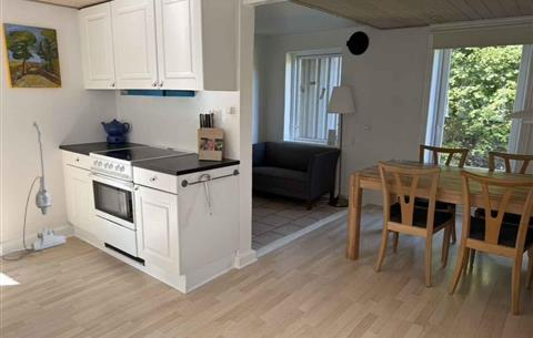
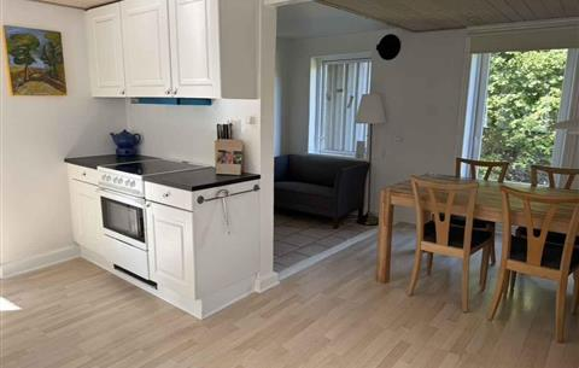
- vacuum cleaner [1,121,67,262]
